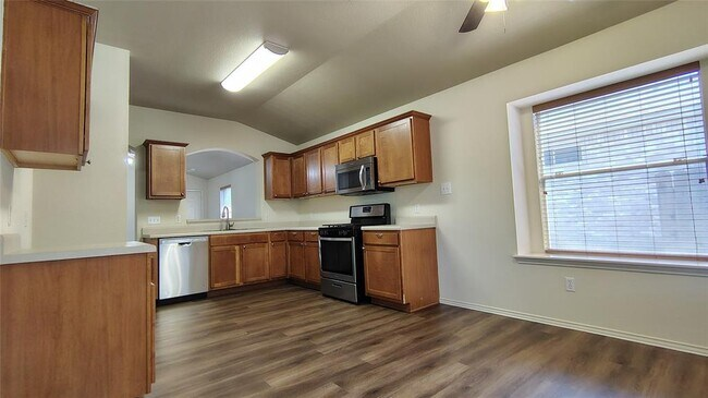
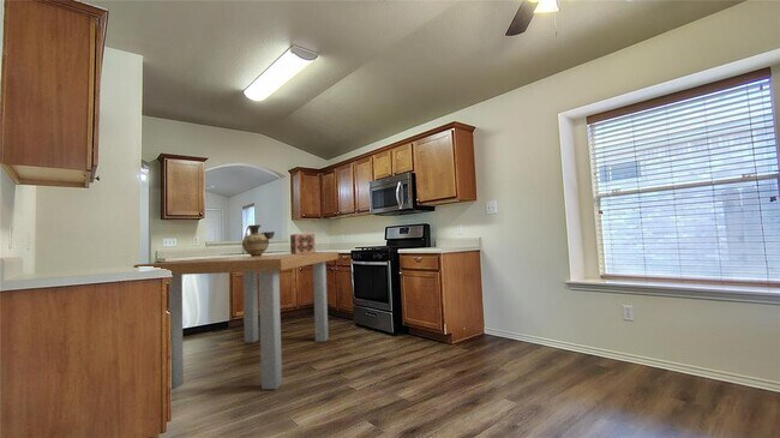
+ ceramic jug [241,223,276,257]
+ decorative box [289,233,317,254]
+ dining table [132,251,340,390]
